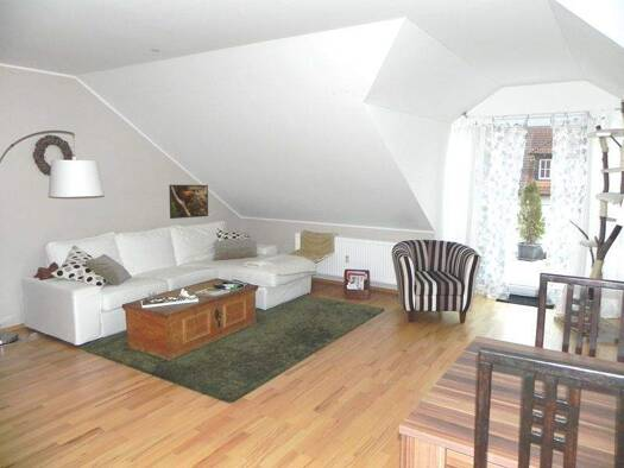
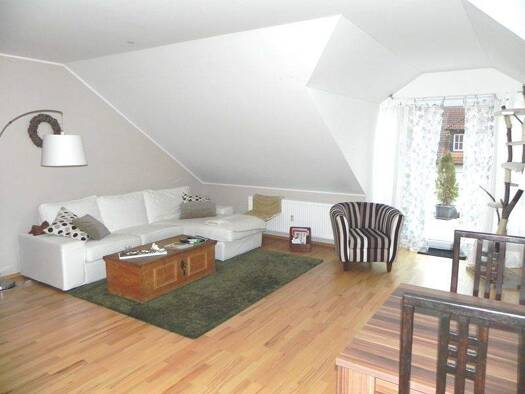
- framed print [169,184,209,220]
